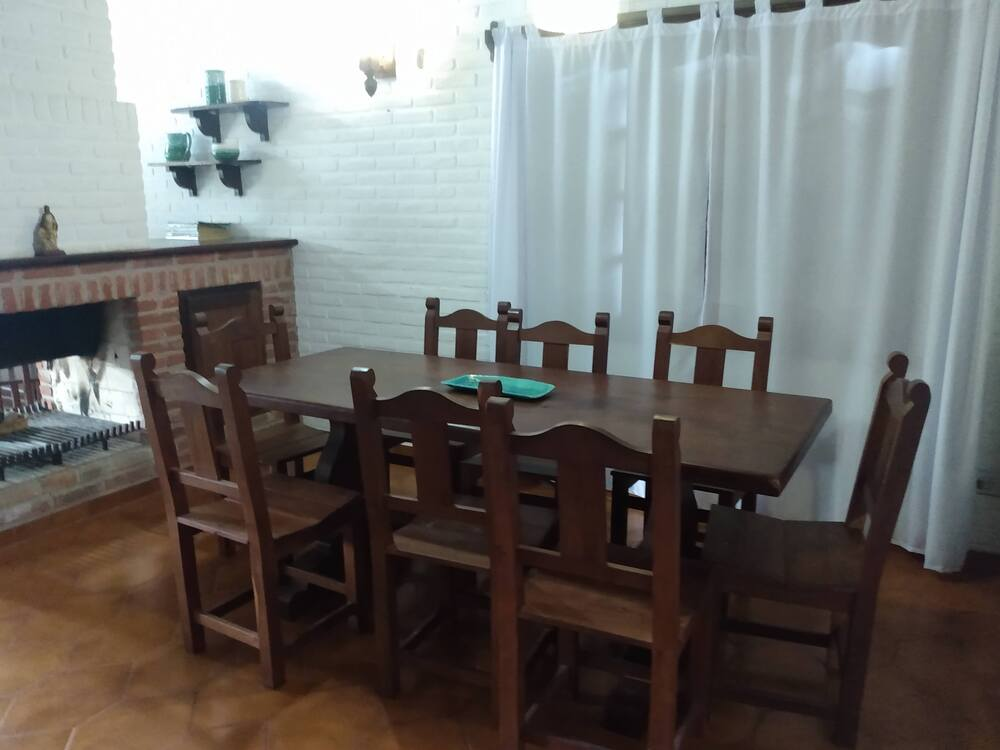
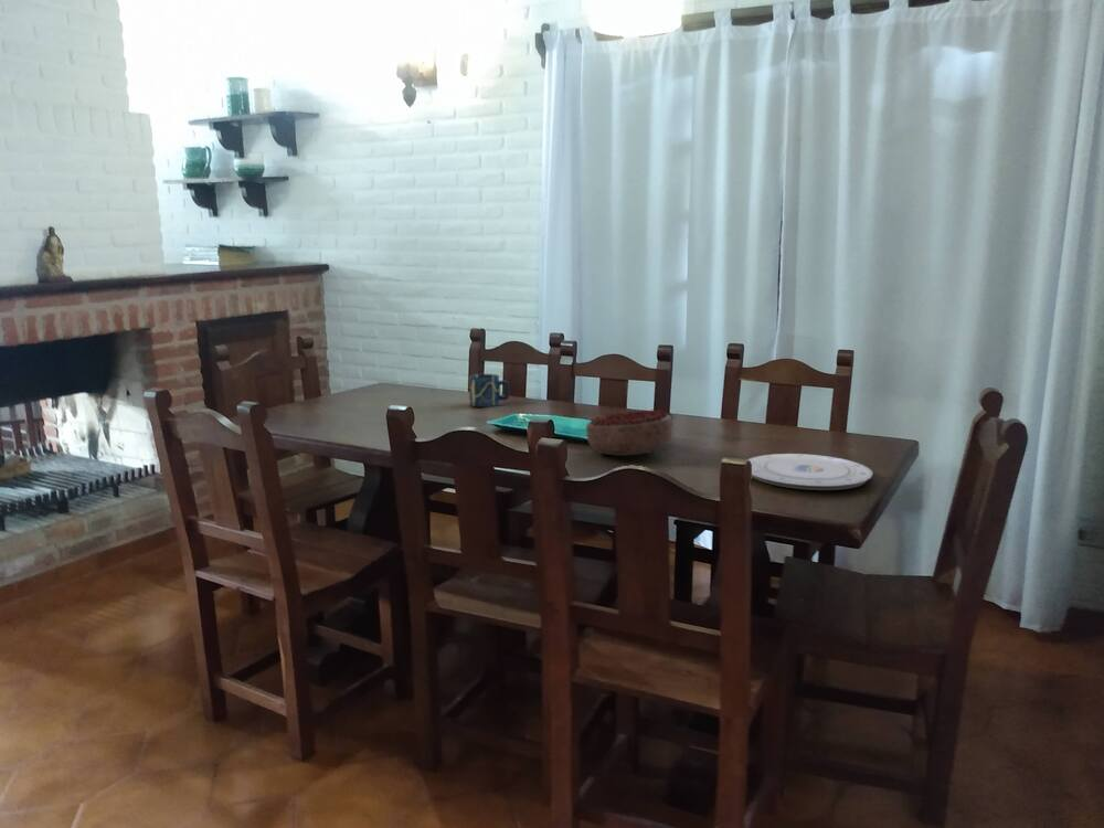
+ decorative bowl [585,408,673,457]
+ plate [746,453,873,491]
+ cup [468,373,510,408]
